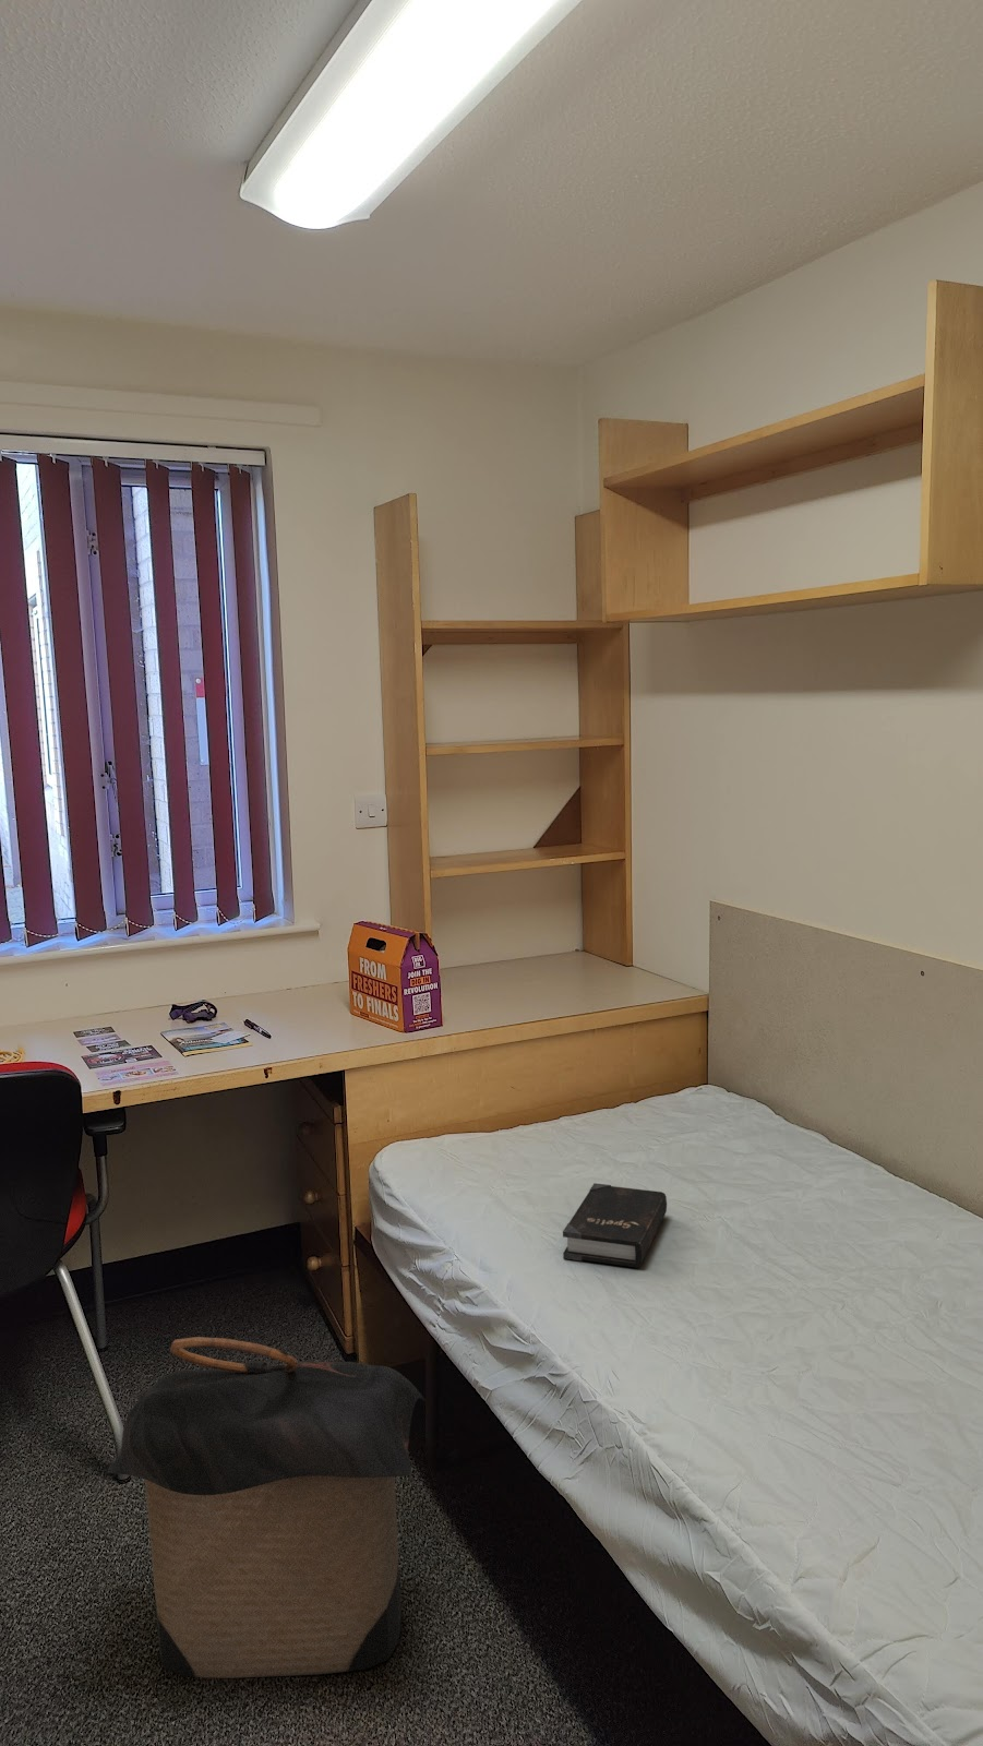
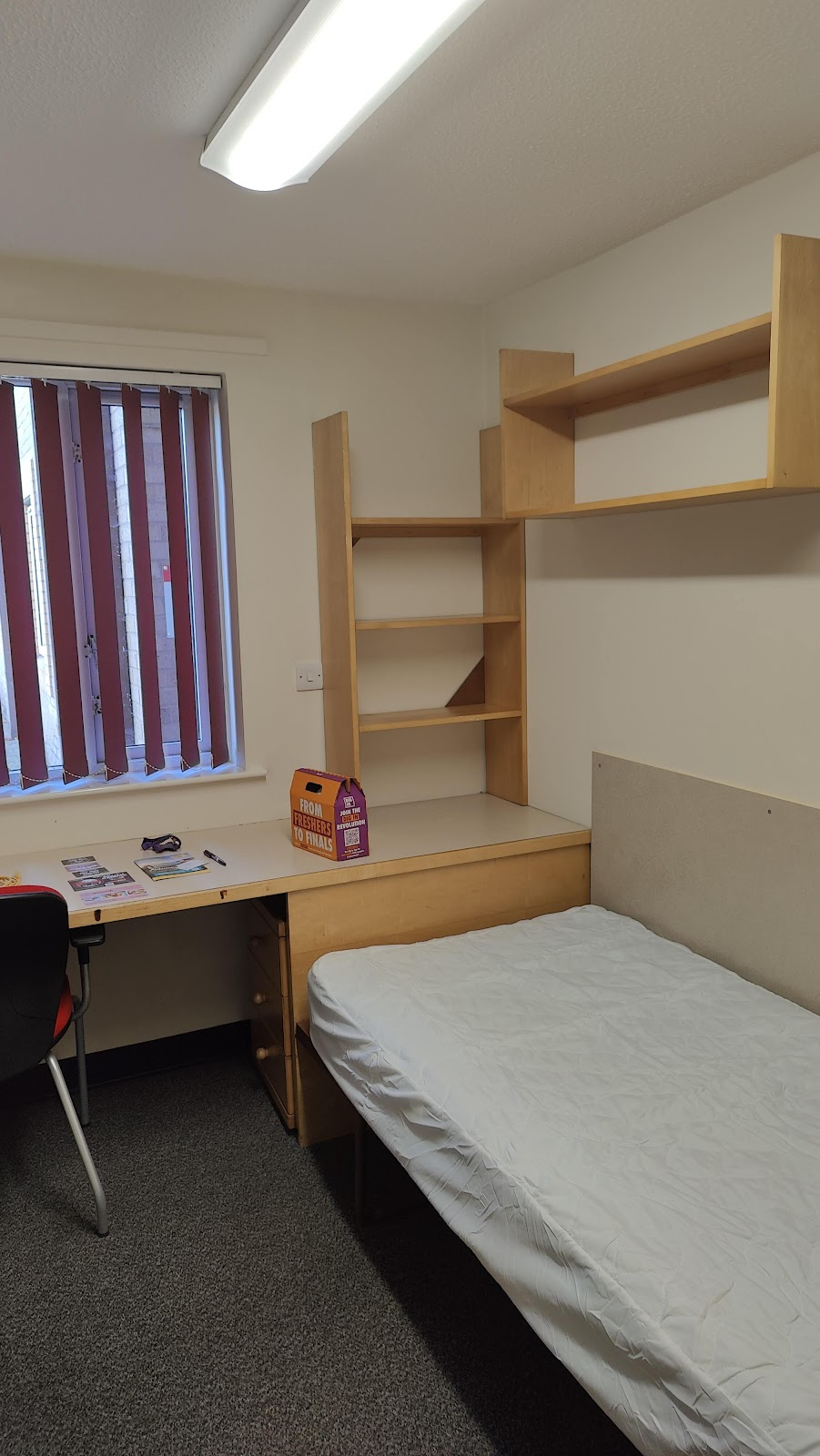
- laundry hamper [107,1336,427,1679]
- hardback book [562,1182,668,1268]
